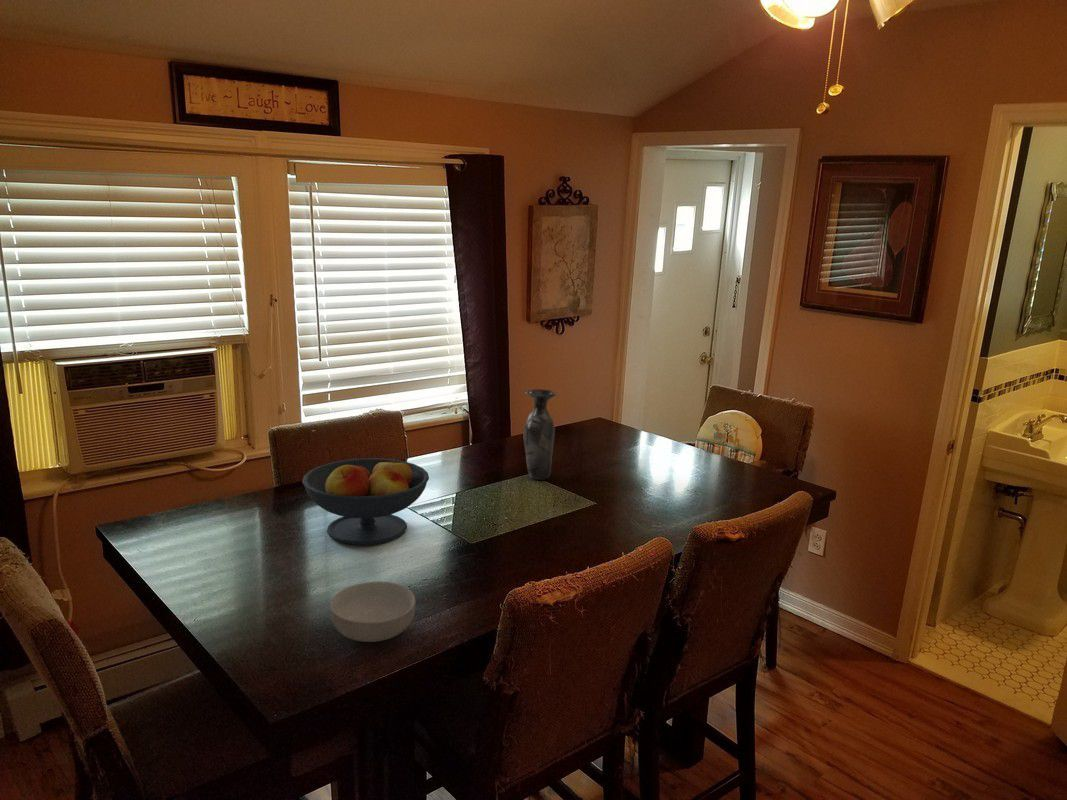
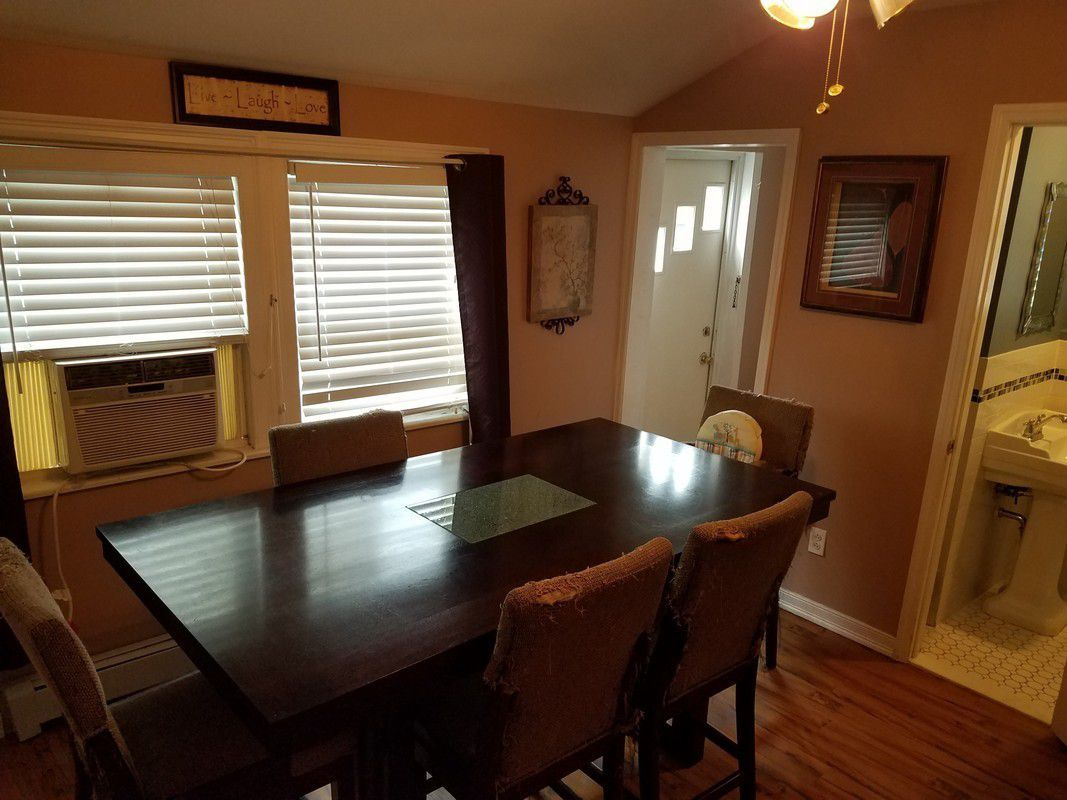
- fruit bowl [301,455,430,546]
- cereal bowl [329,581,417,643]
- vase [523,388,557,481]
